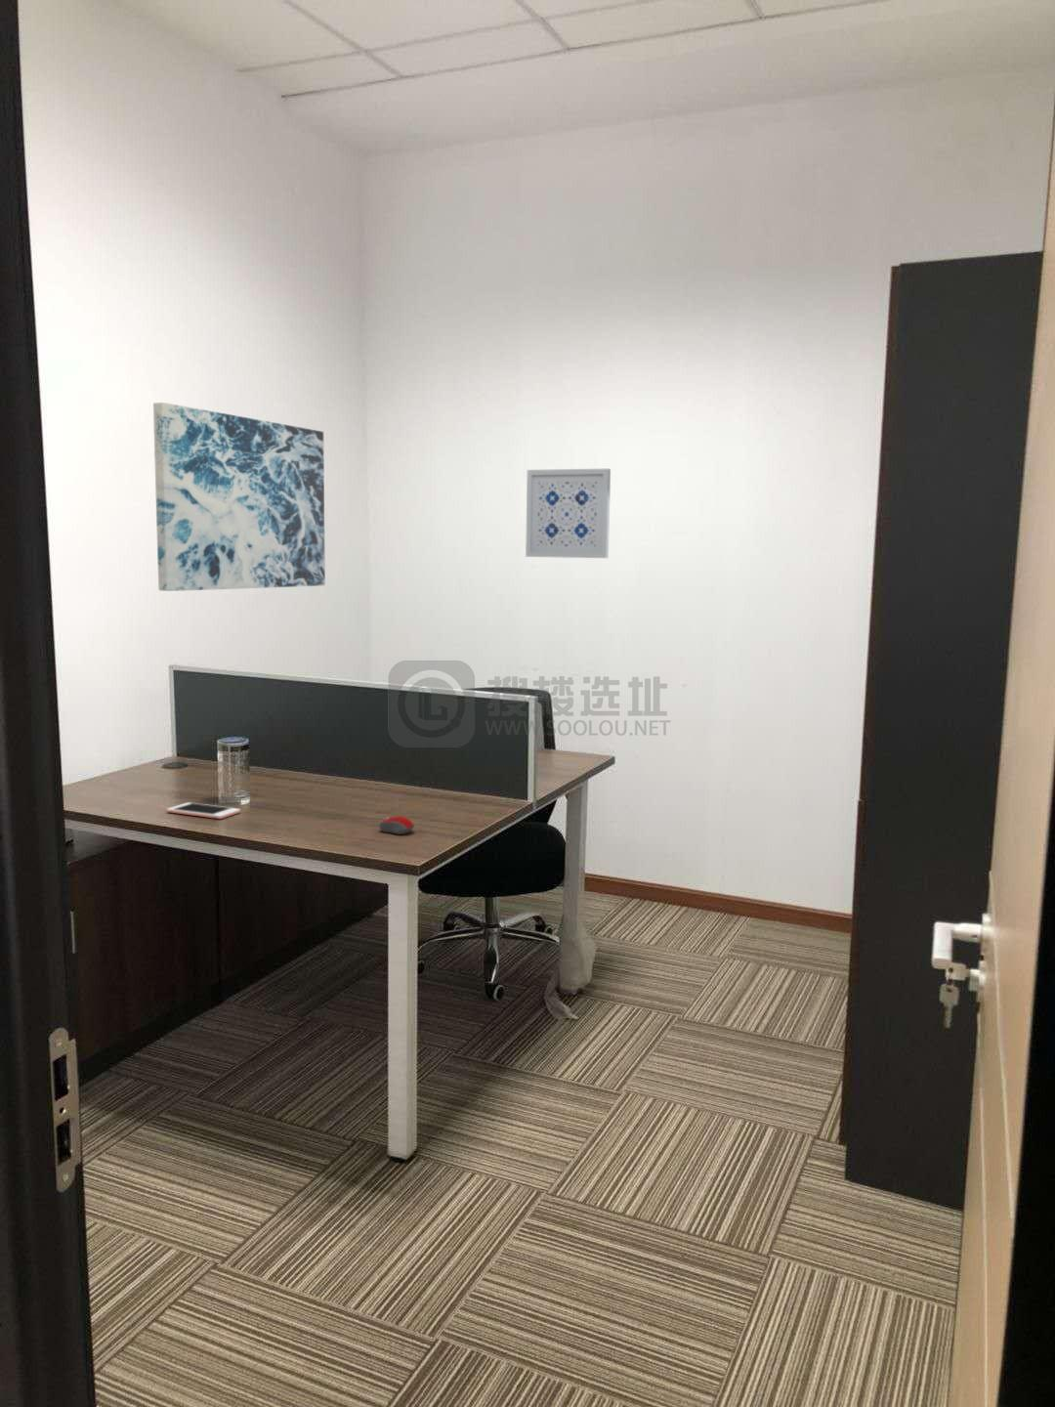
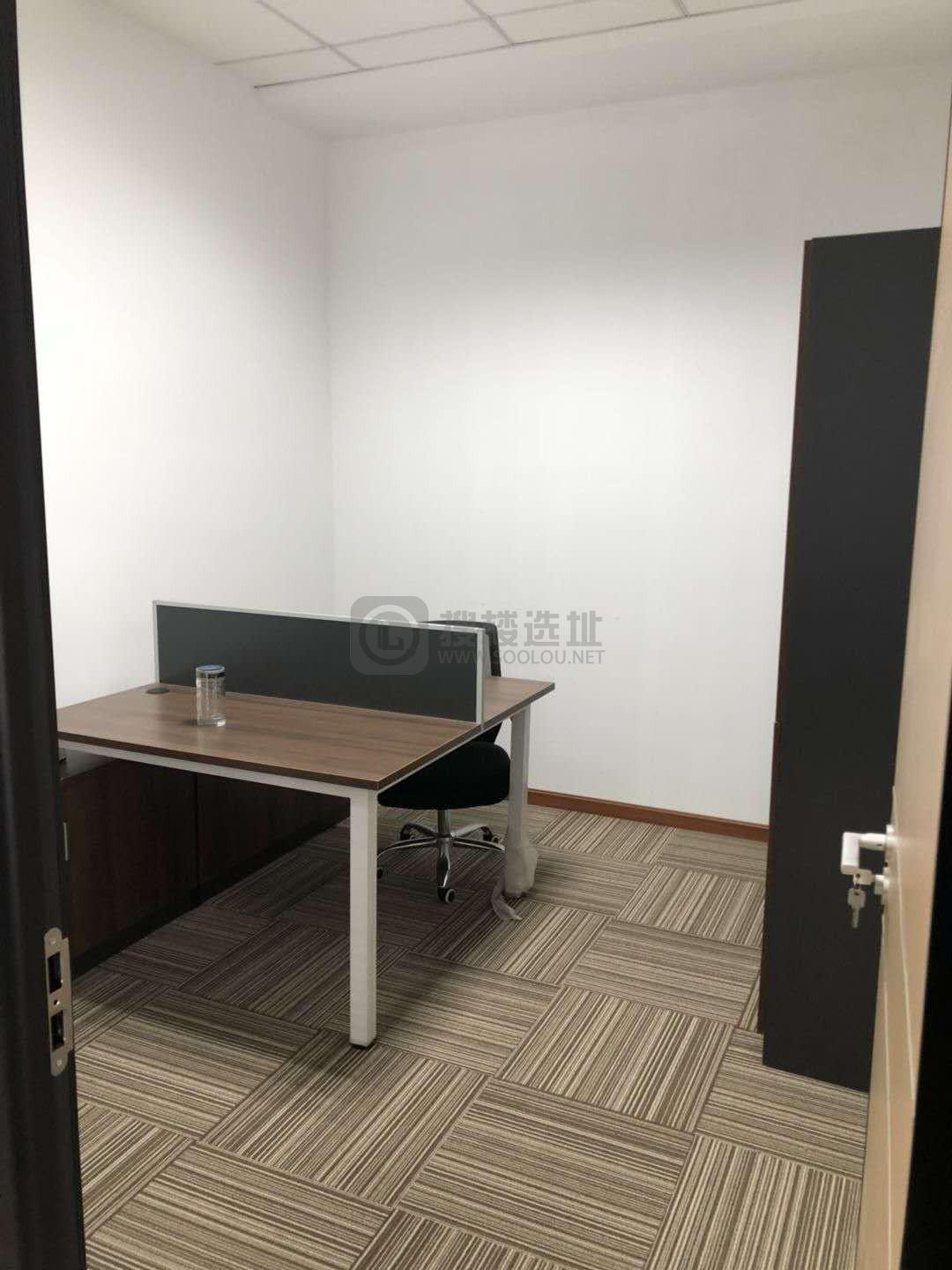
- cell phone [166,801,242,820]
- computer mouse [378,815,416,835]
- wall art [524,468,612,558]
- wall art [153,401,326,592]
